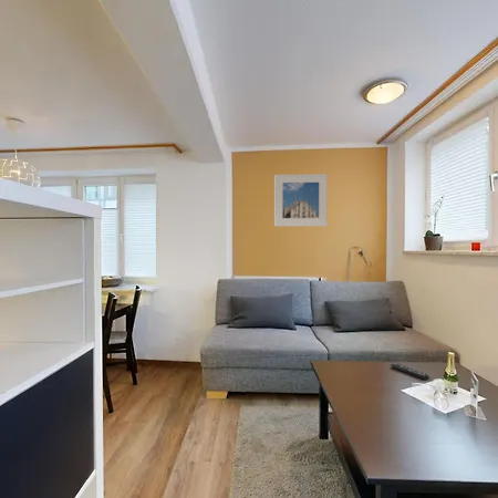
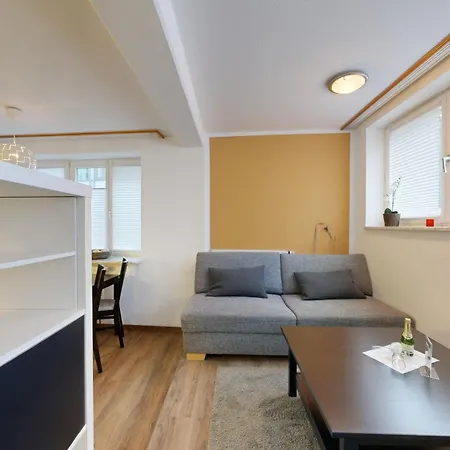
- remote control [390,362,430,382]
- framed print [273,173,329,227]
